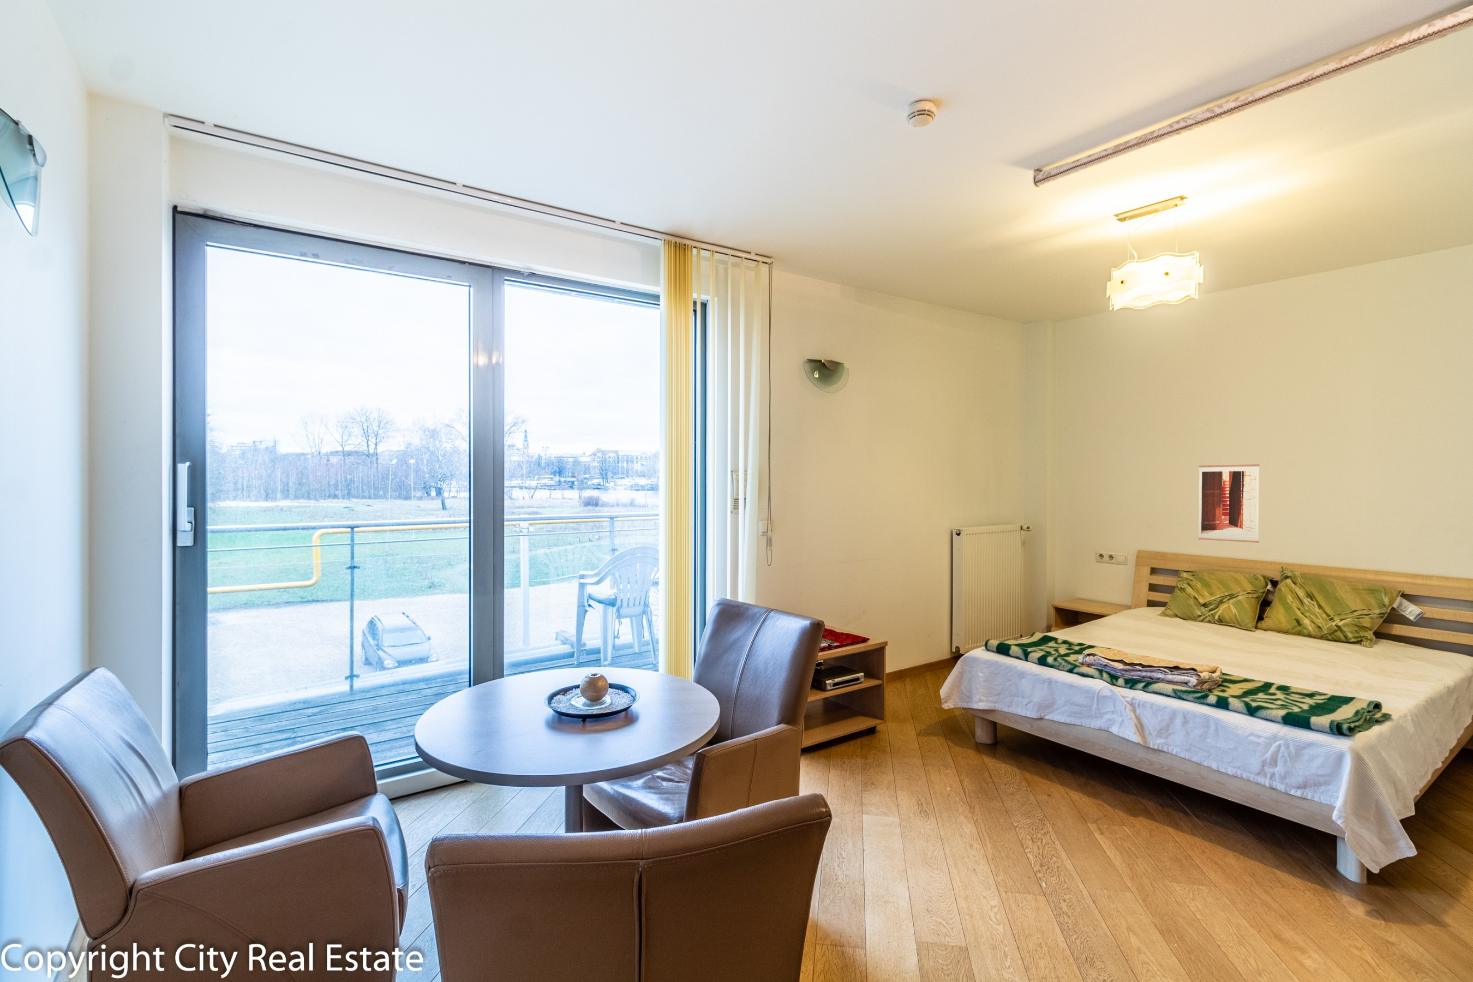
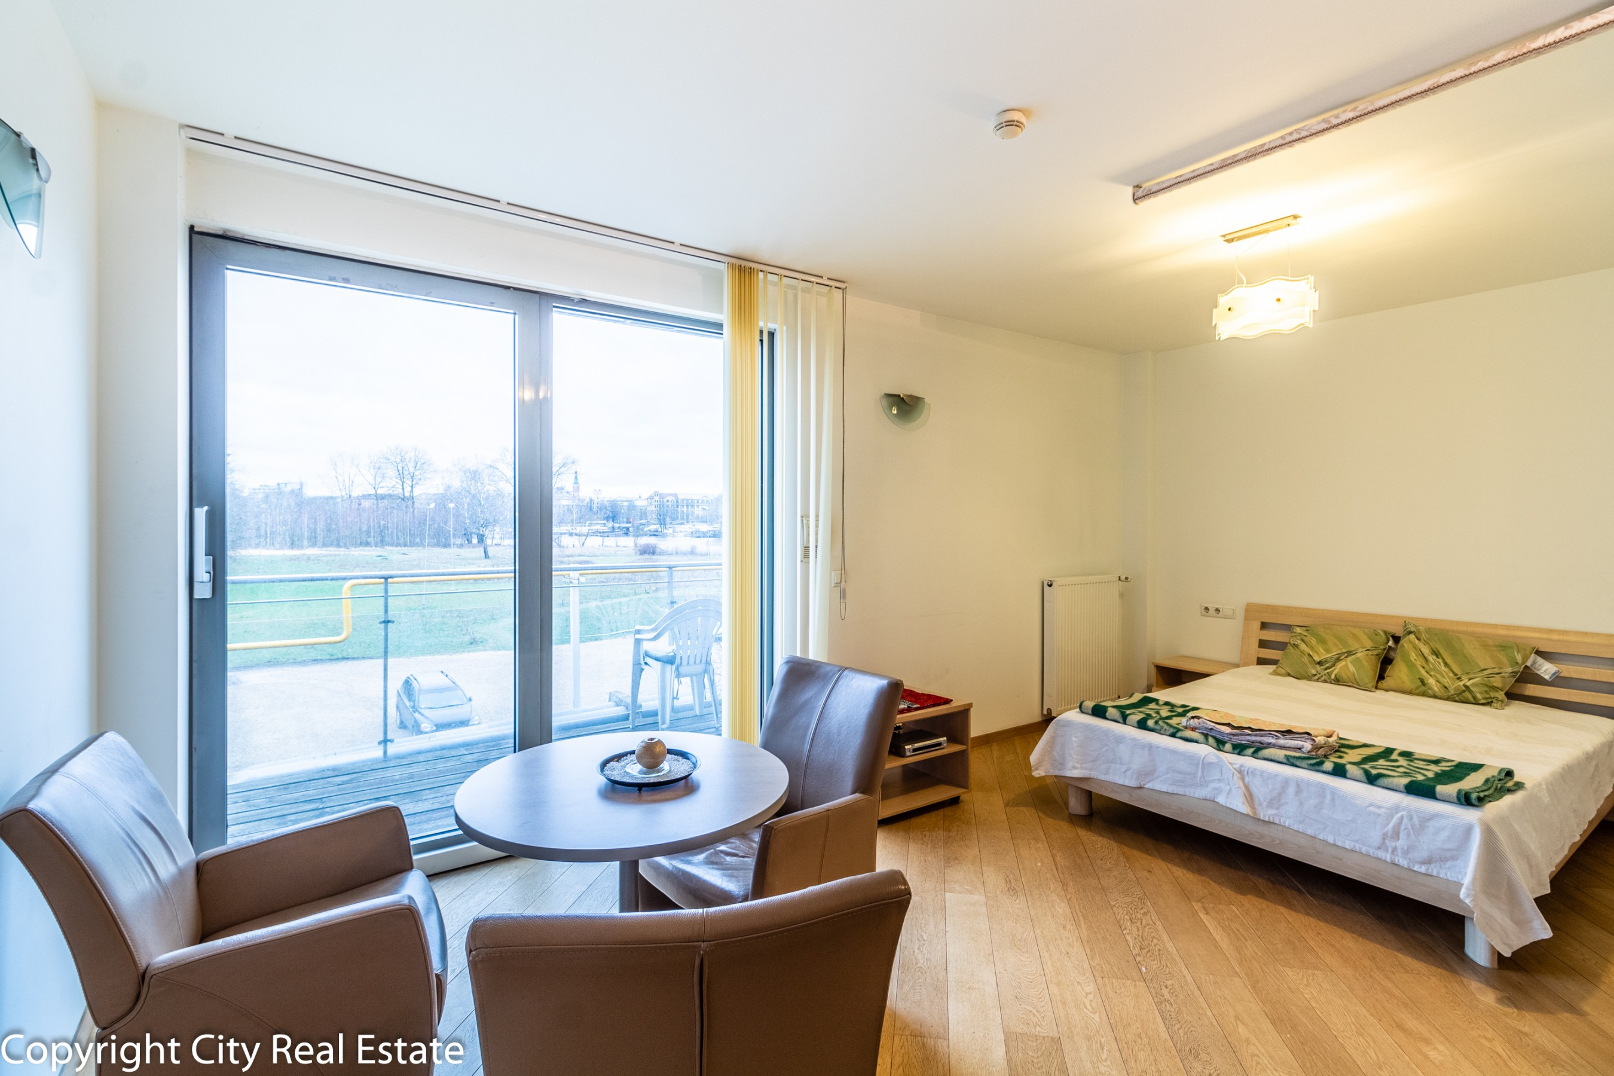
- wall art [1198,464,1259,544]
